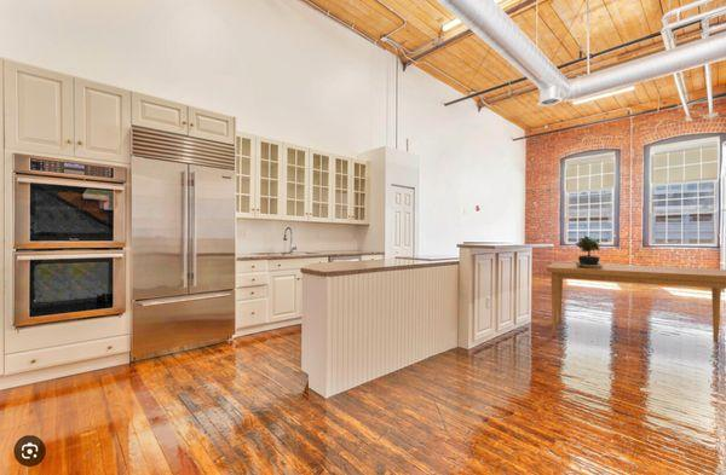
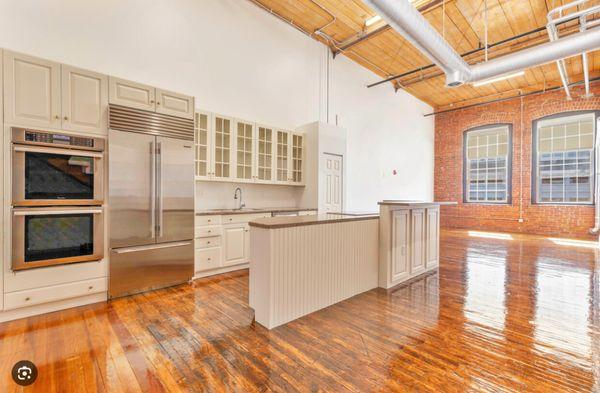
- potted plant [575,234,604,268]
- dining table [546,261,726,343]
